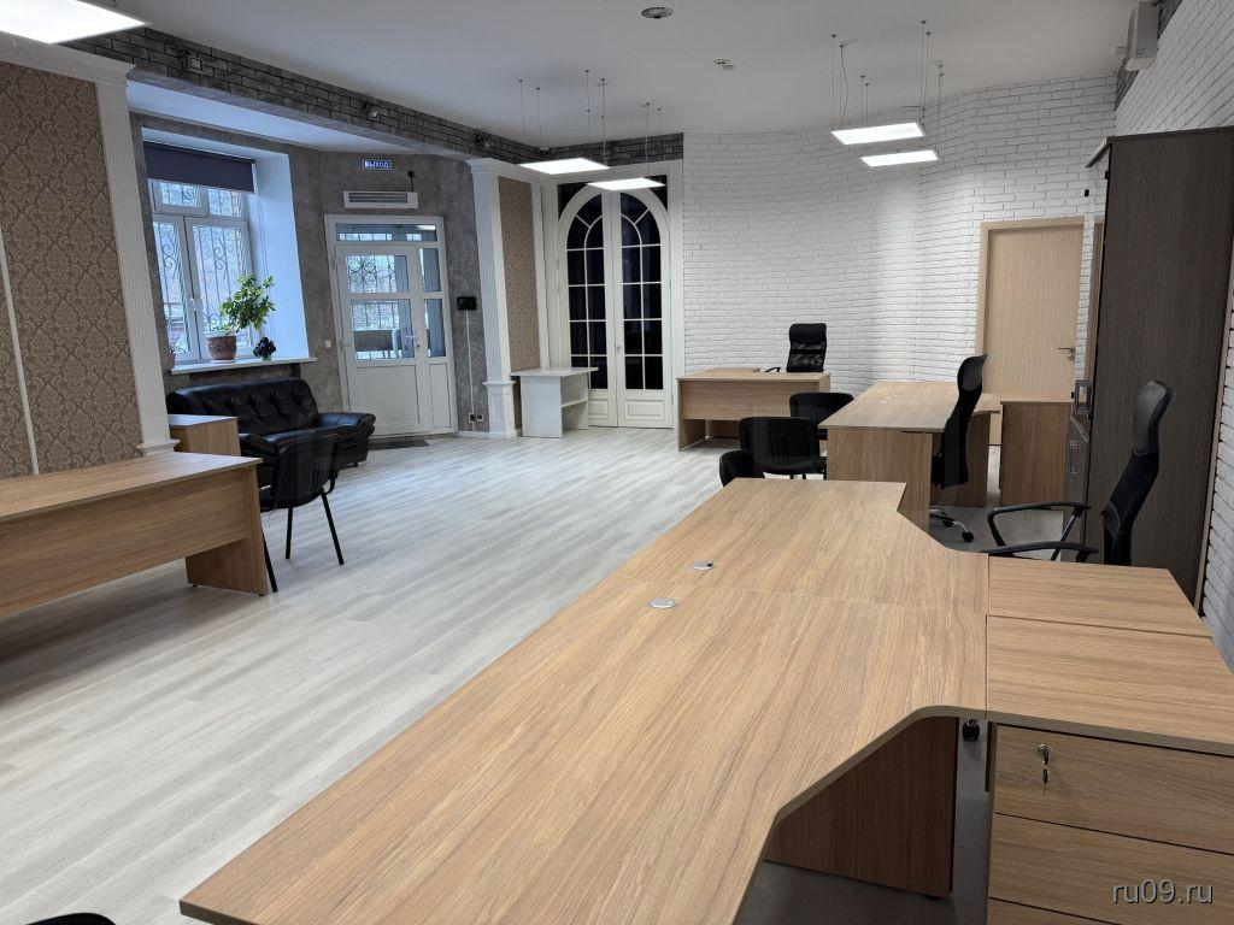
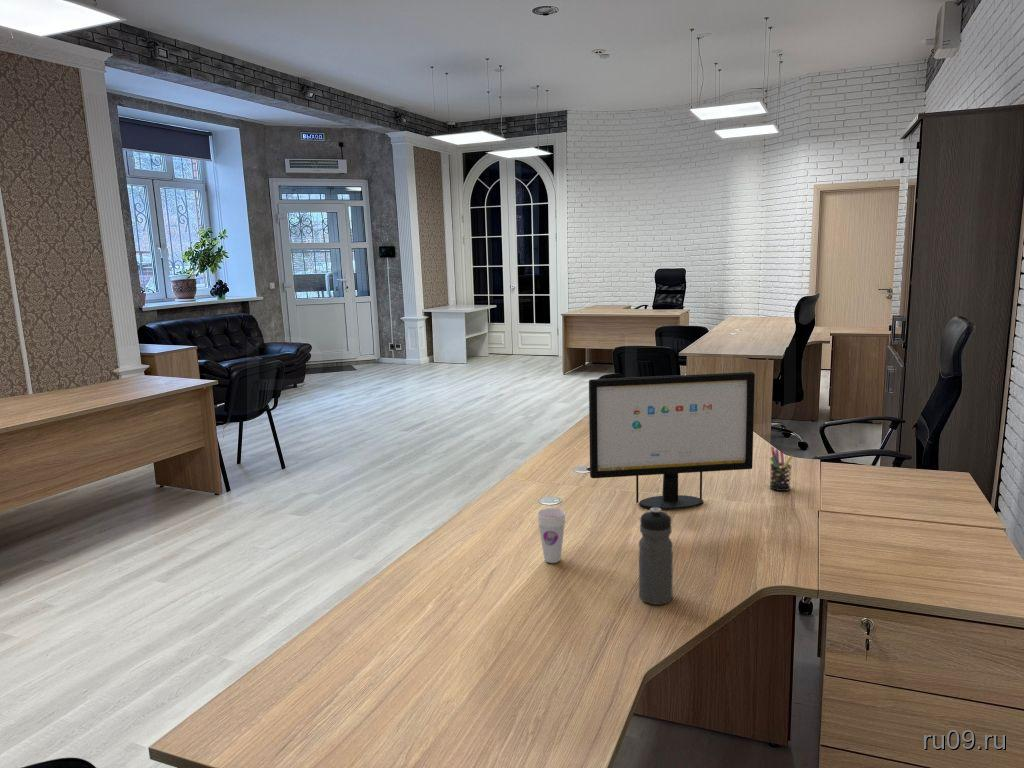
+ computer monitor [588,371,756,511]
+ cup [536,507,567,564]
+ pen holder [769,446,794,492]
+ water bottle [638,508,674,606]
